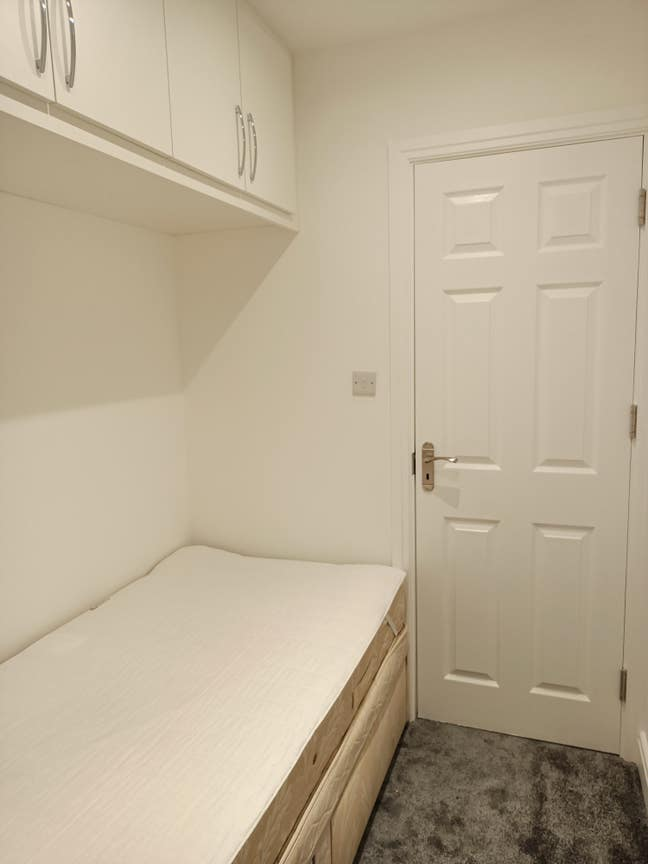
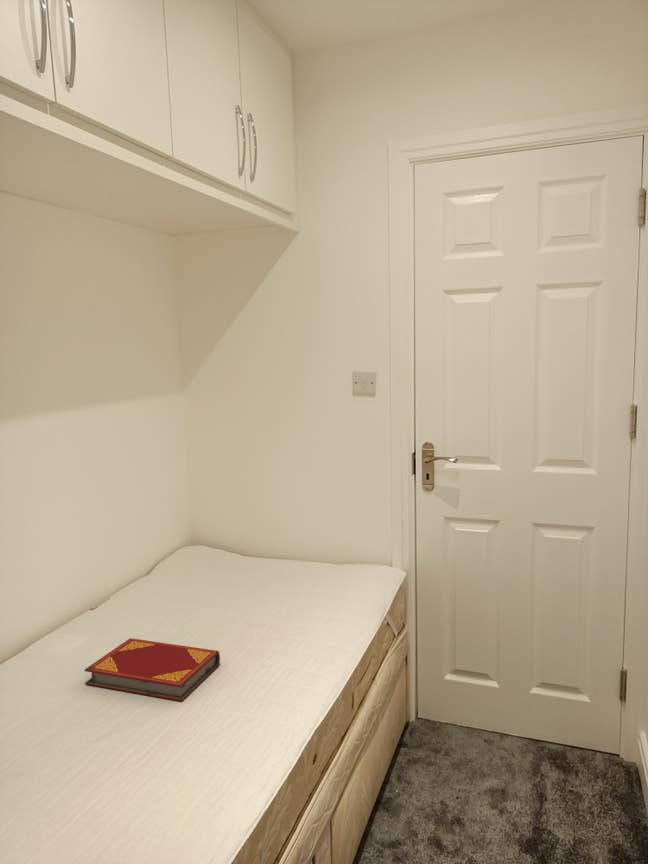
+ hardback book [84,637,221,702]
